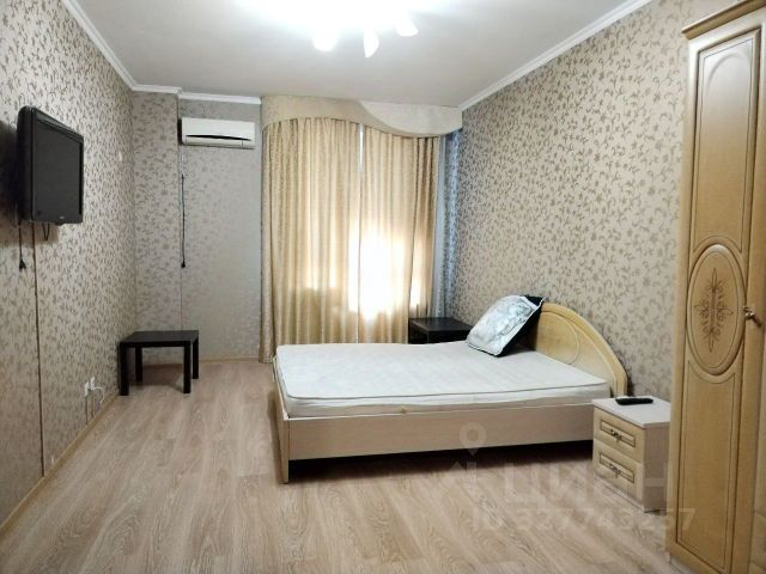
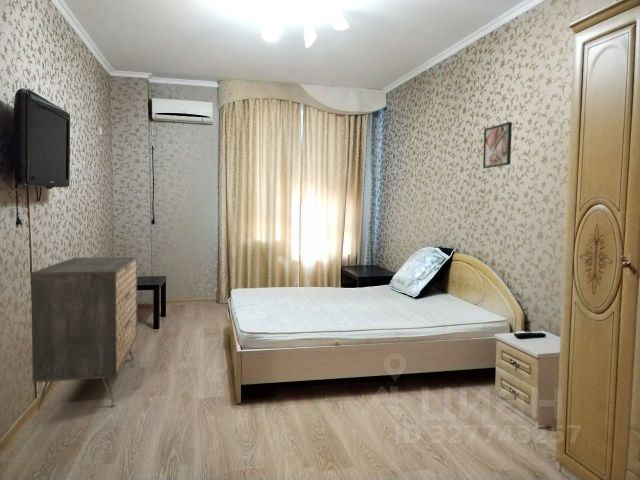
+ dresser [30,256,138,412]
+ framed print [482,121,513,169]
